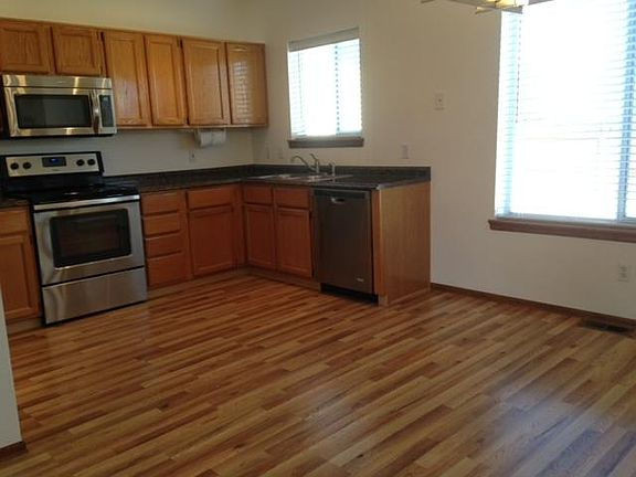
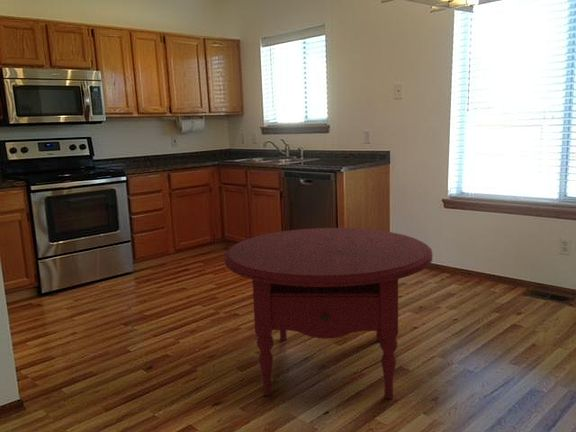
+ round table [224,227,433,400]
